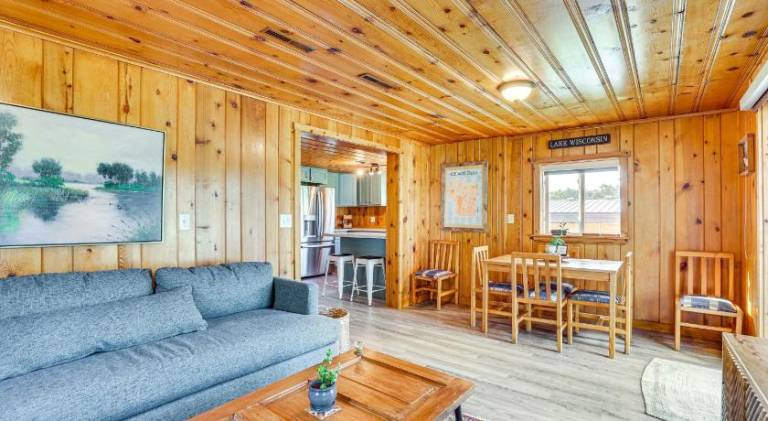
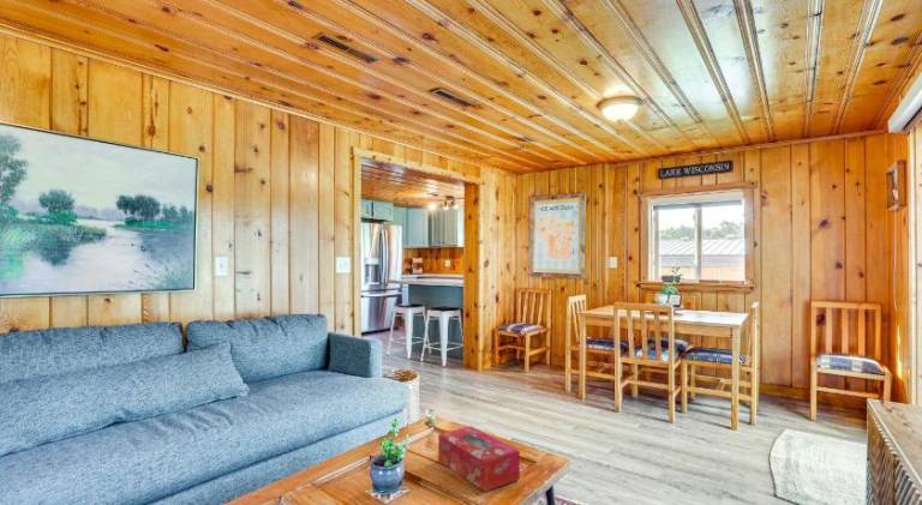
+ tissue box [437,425,521,493]
